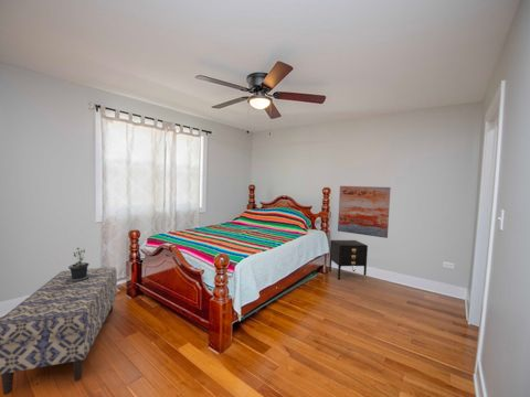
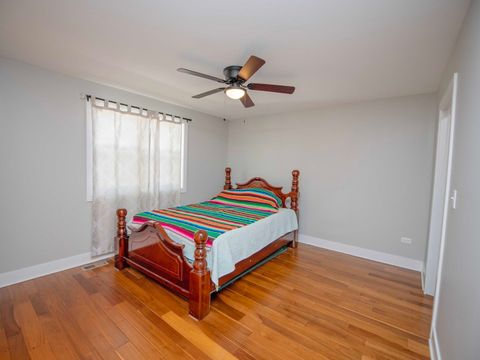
- nightstand [328,239,369,280]
- potted plant [65,247,91,285]
- wall art [337,185,392,239]
- bench [0,266,118,396]
